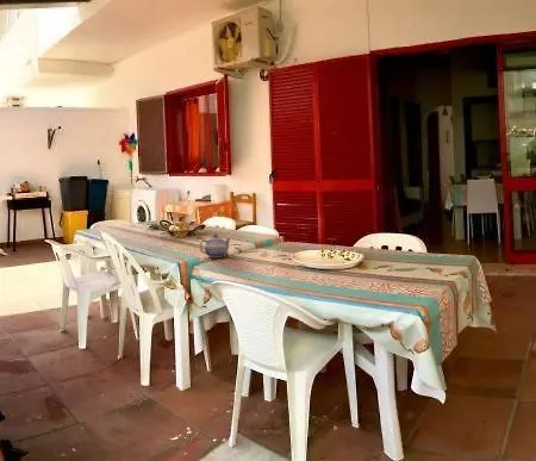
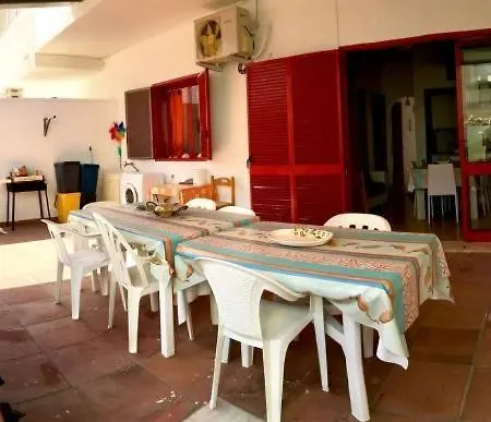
- teapot [198,233,231,258]
